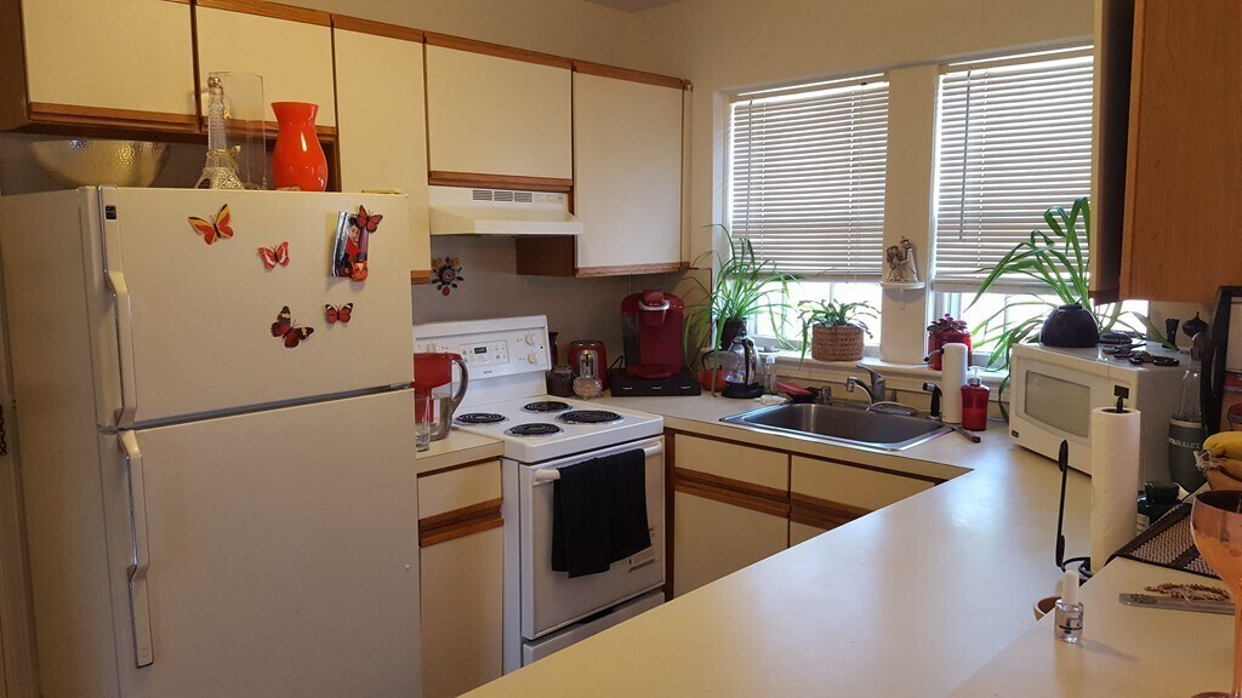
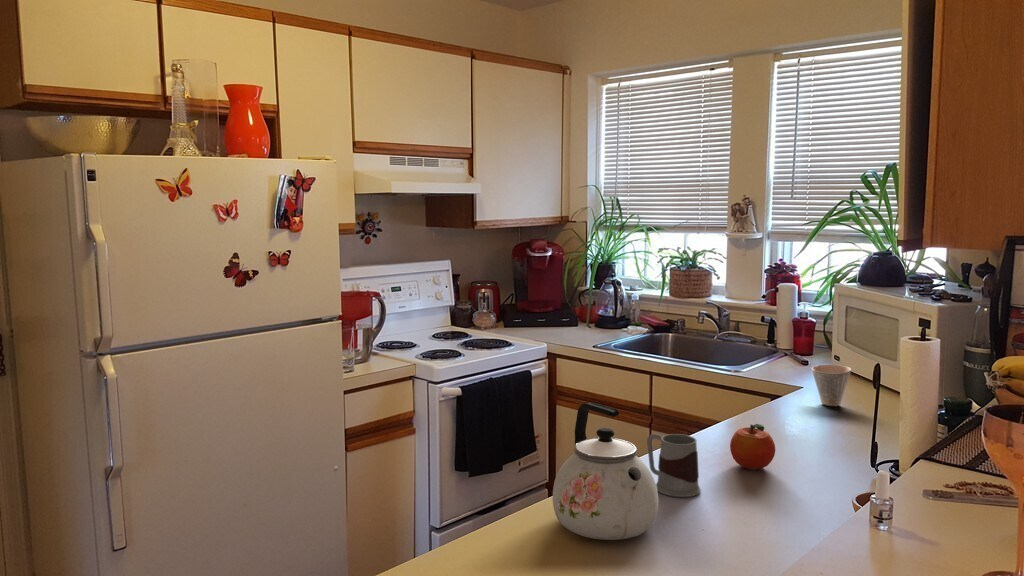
+ mug [646,433,702,498]
+ fruit [729,423,776,470]
+ kettle [552,401,659,541]
+ cup [811,364,852,407]
